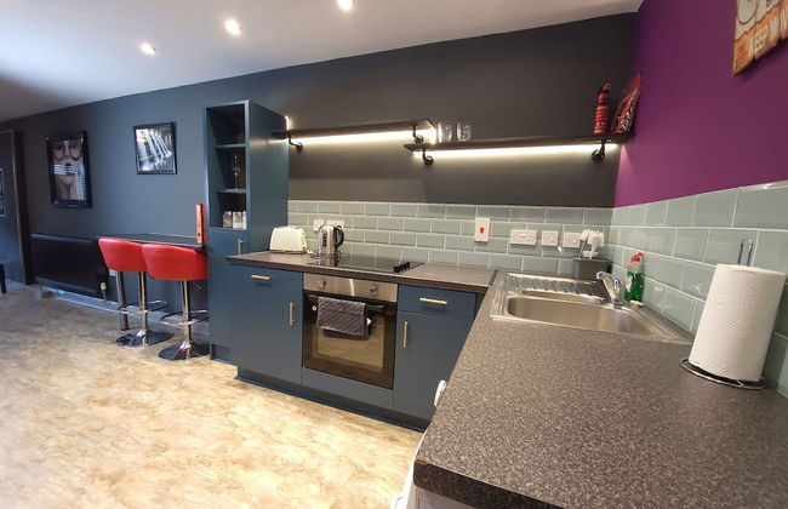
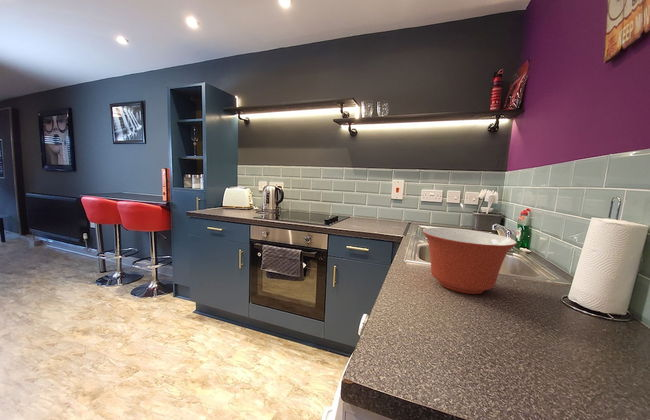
+ mixing bowl [421,227,518,295]
